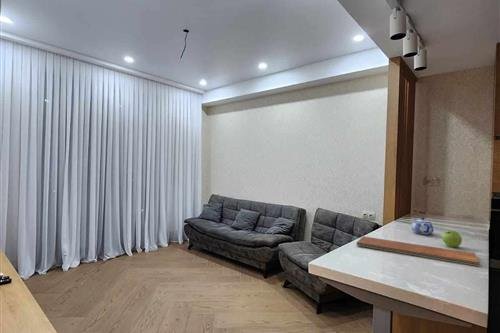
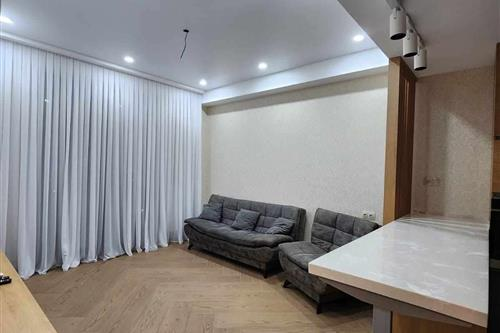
- chopping board [355,235,480,267]
- fruit [441,230,463,248]
- teapot [410,216,435,235]
